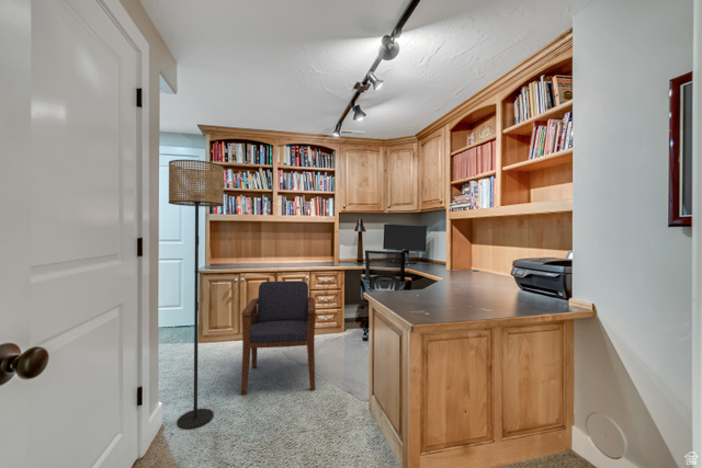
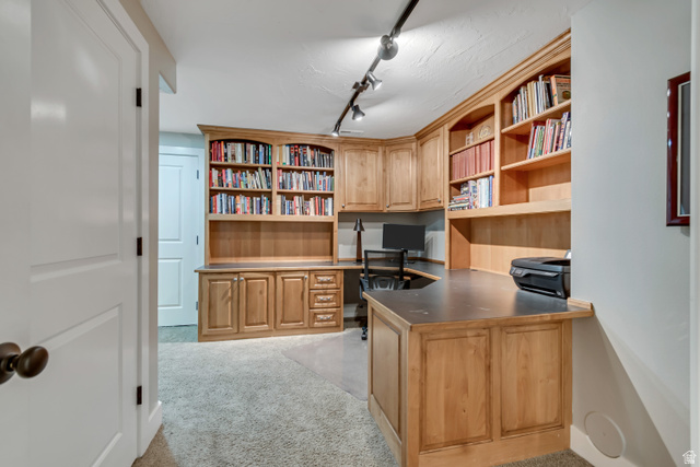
- floor lamp [168,159,225,430]
- armchair [240,279,317,396]
